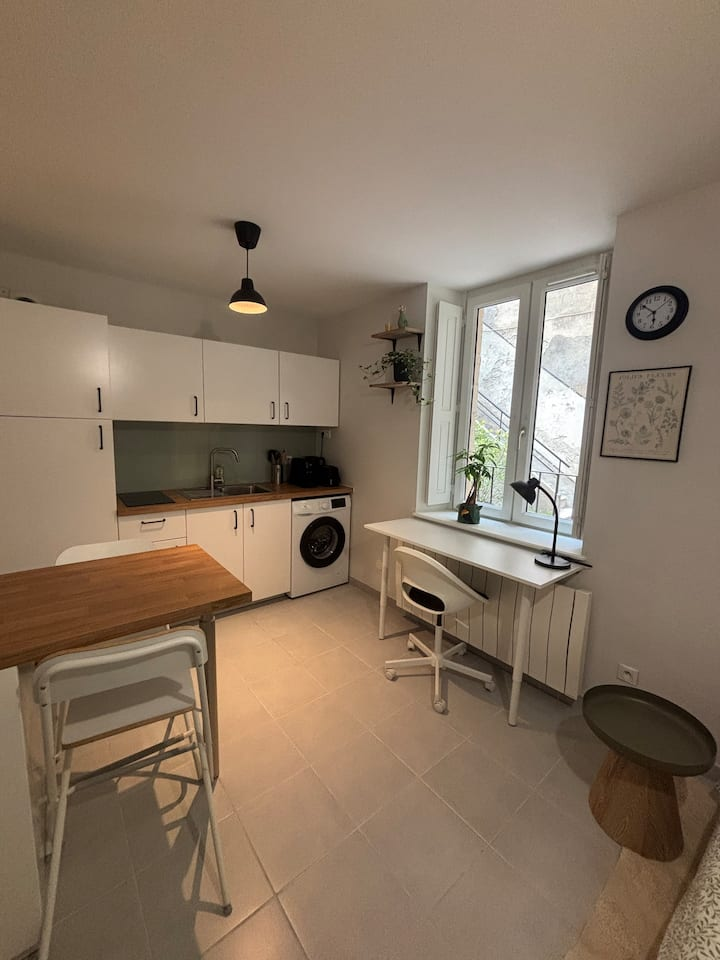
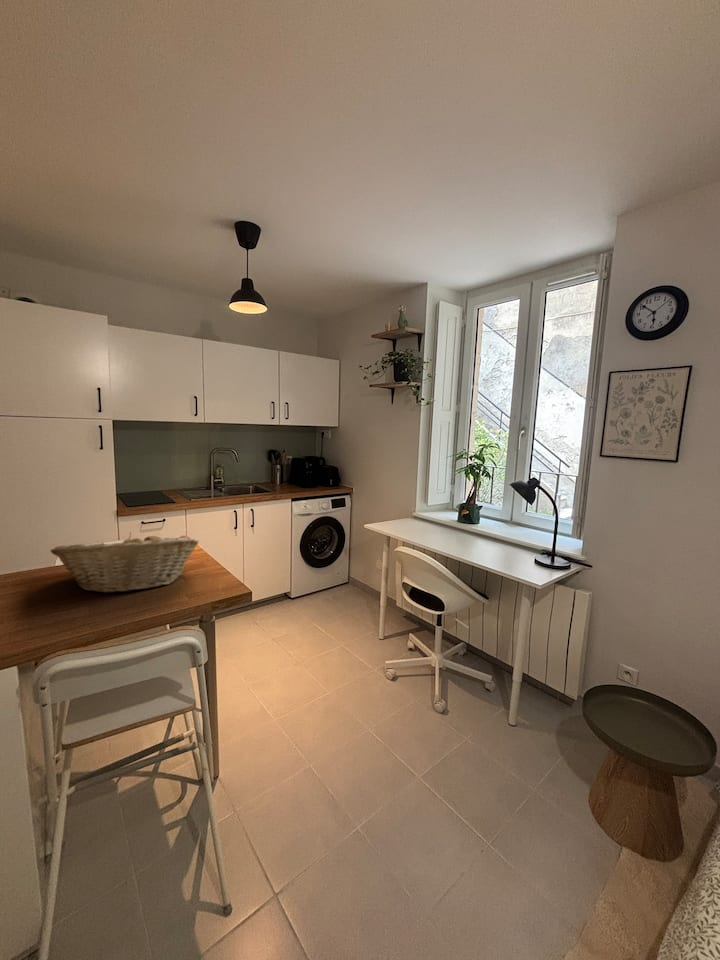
+ fruit basket [49,531,200,594]
